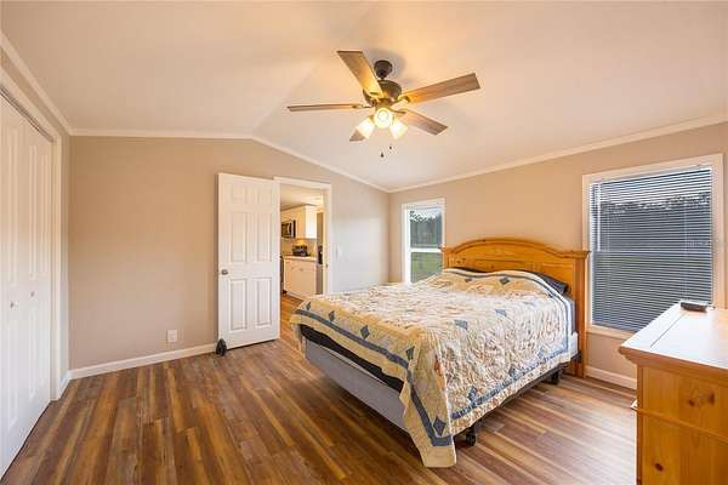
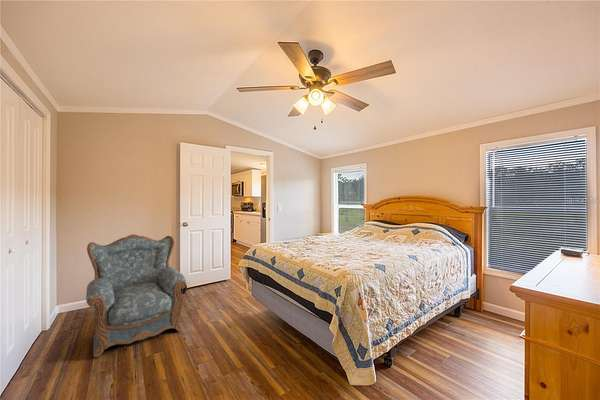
+ armchair [85,233,187,358]
